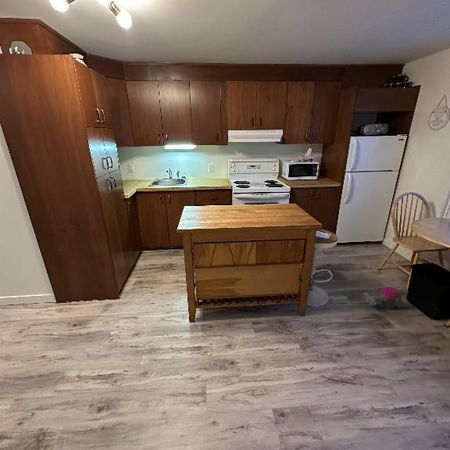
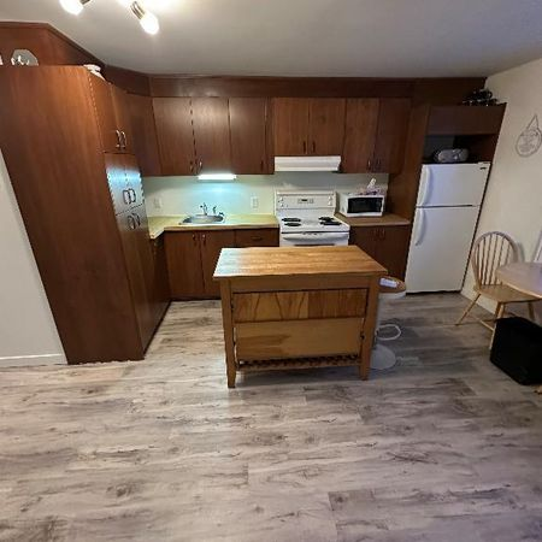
- vacuum cleaner [362,285,409,310]
